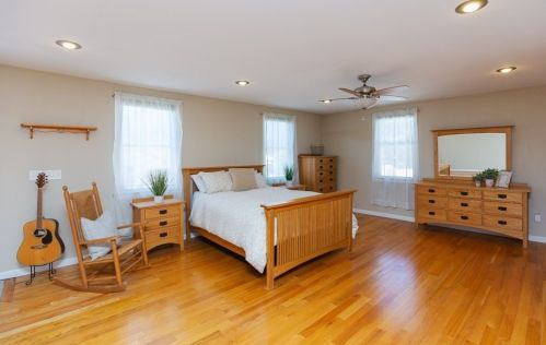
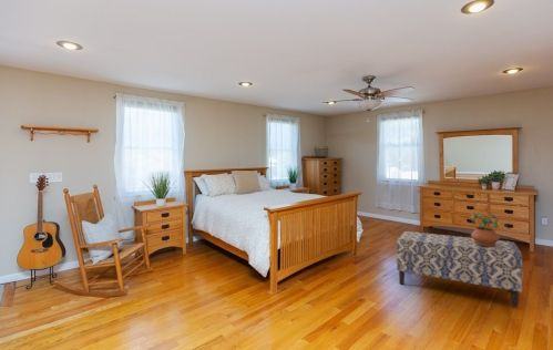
+ bench [396,230,524,308]
+ potted plant [470,213,509,247]
